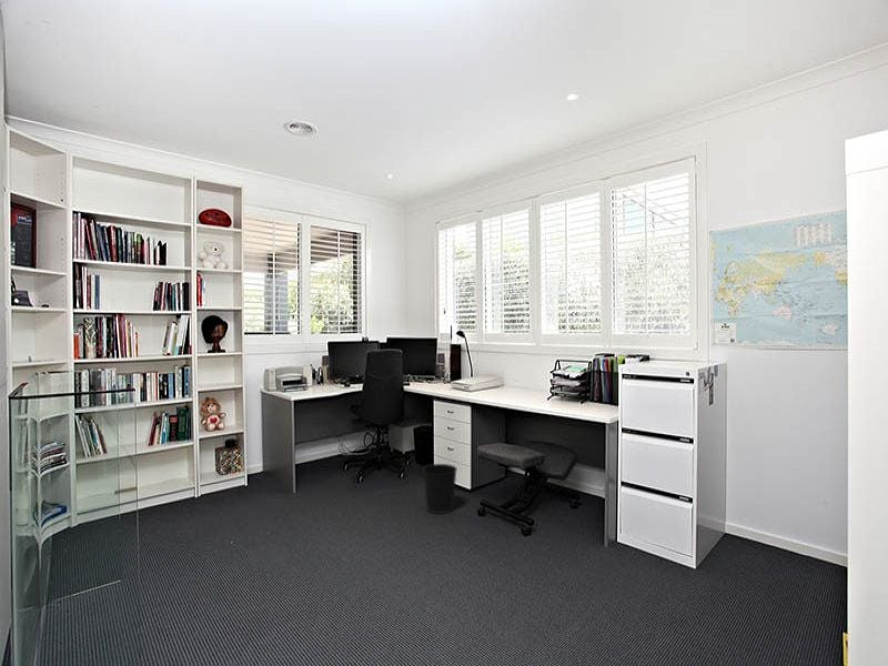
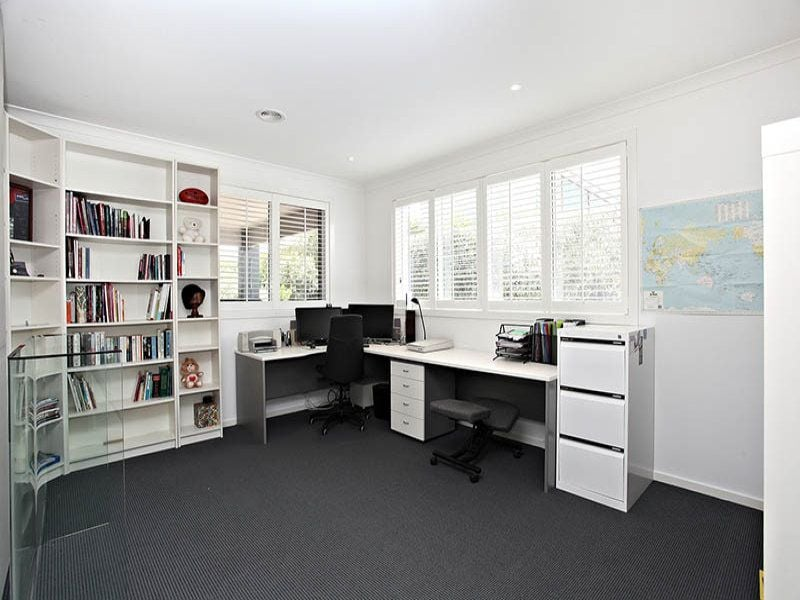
- wastebasket [422,463,458,515]
